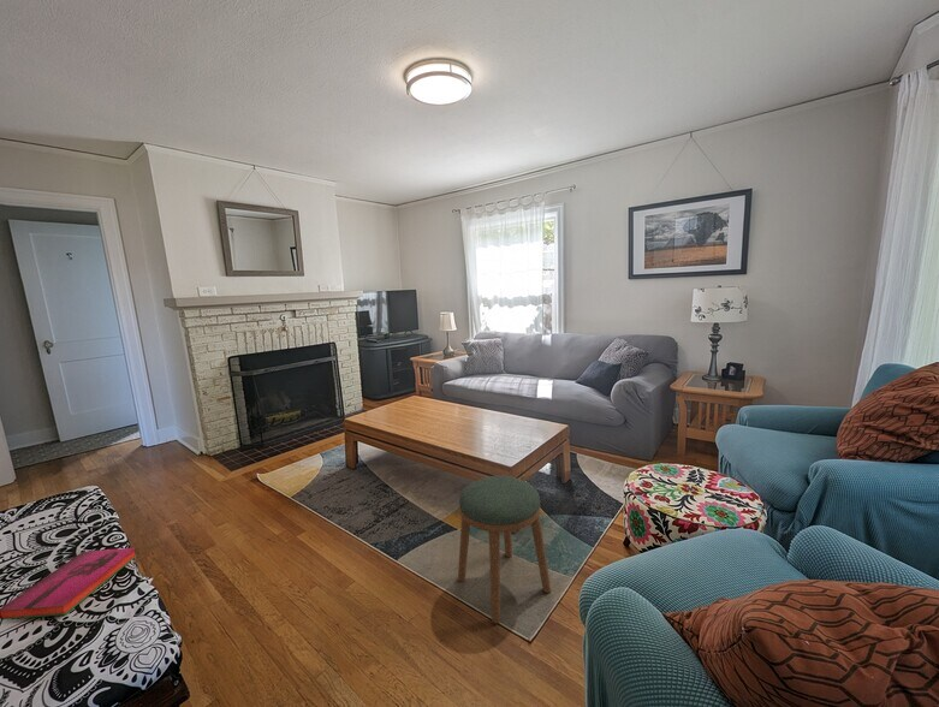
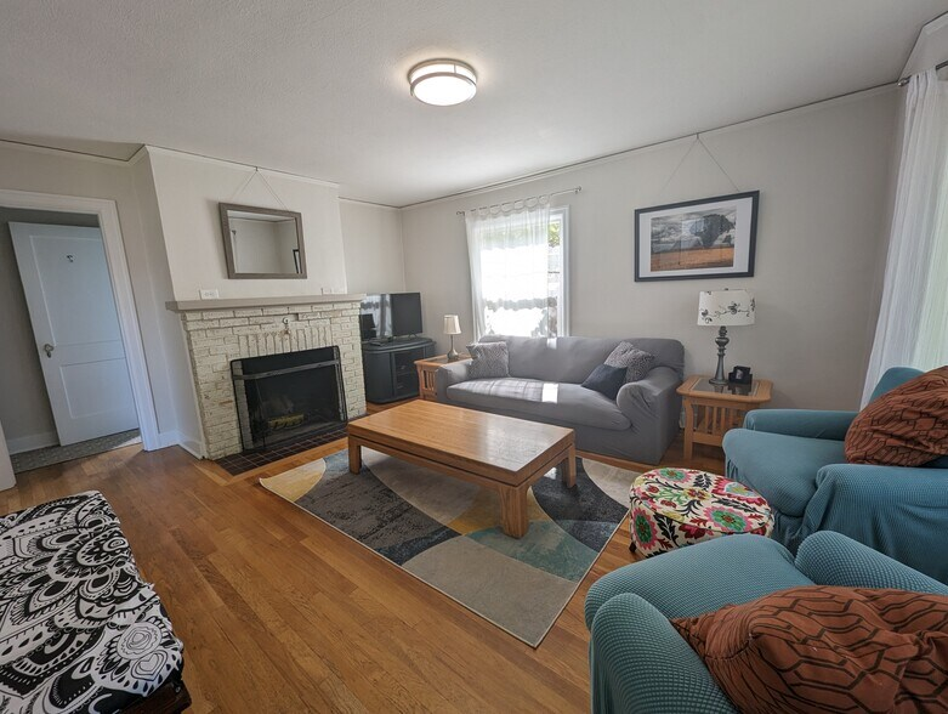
- hardback book [0,546,138,622]
- stool [457,475,552,624]
